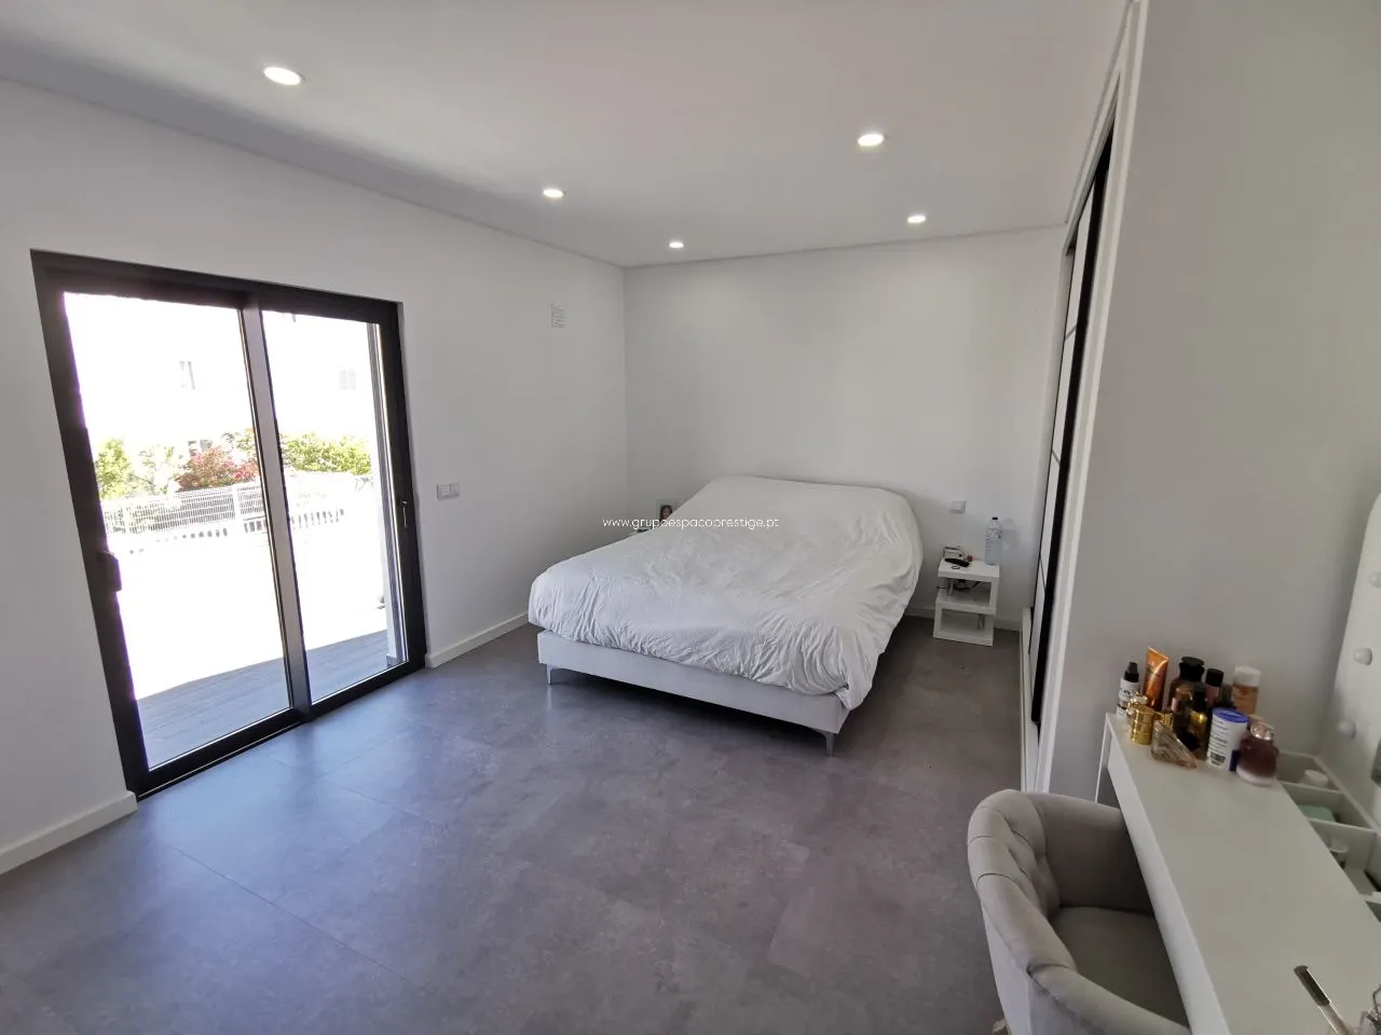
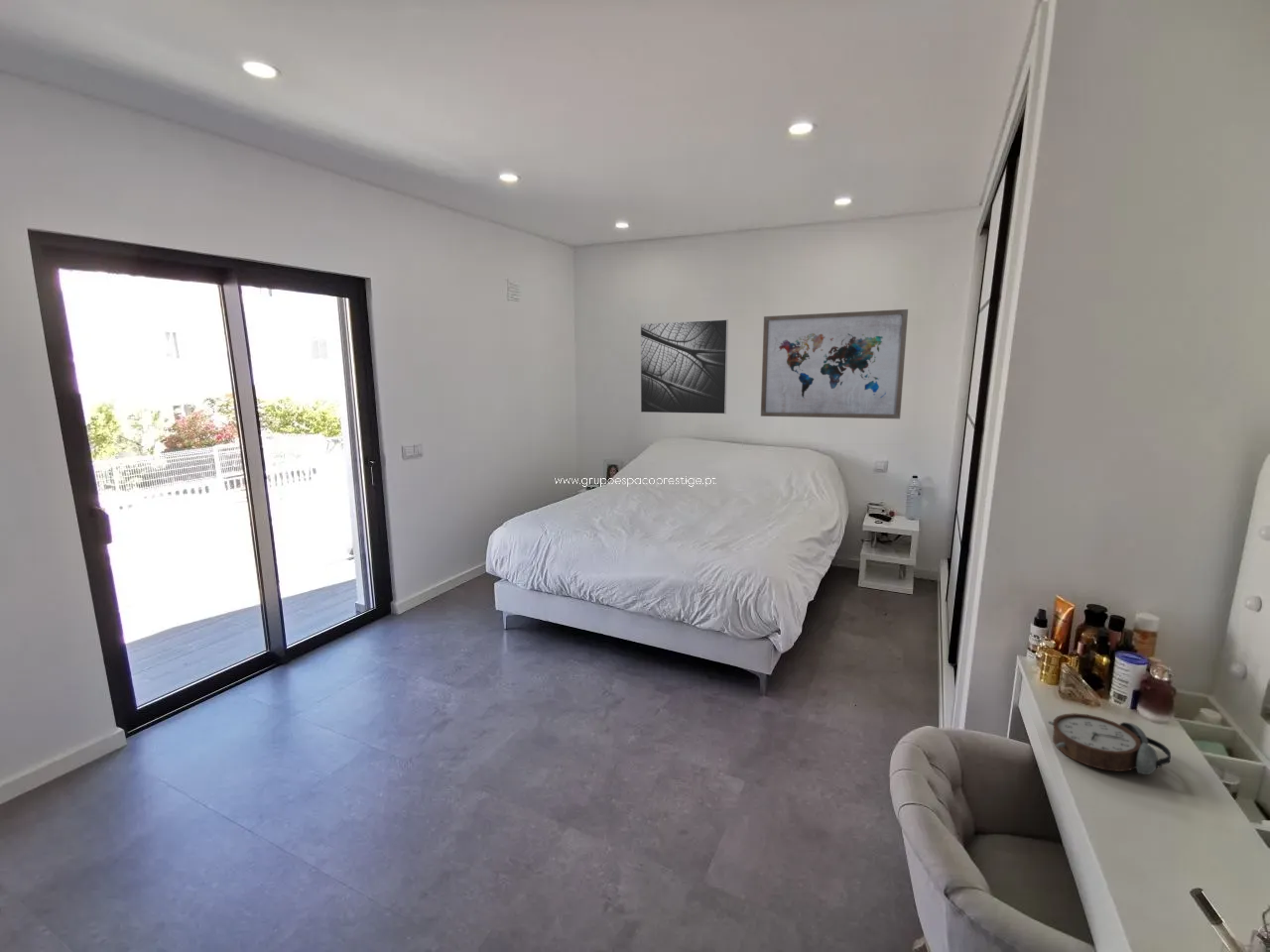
+ alarm clock [1048,712,1172,775]
+ wall art [760,308,909,419]
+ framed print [640,318,729,415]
